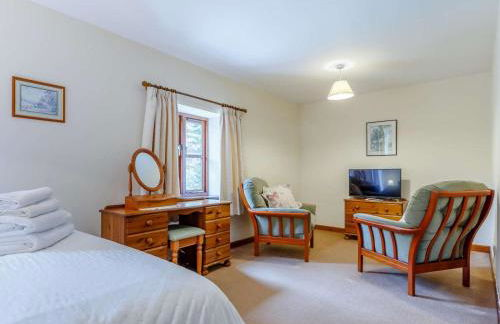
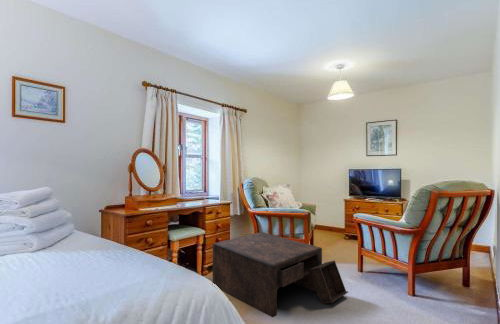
+ coffee table [212,231,349,318]
